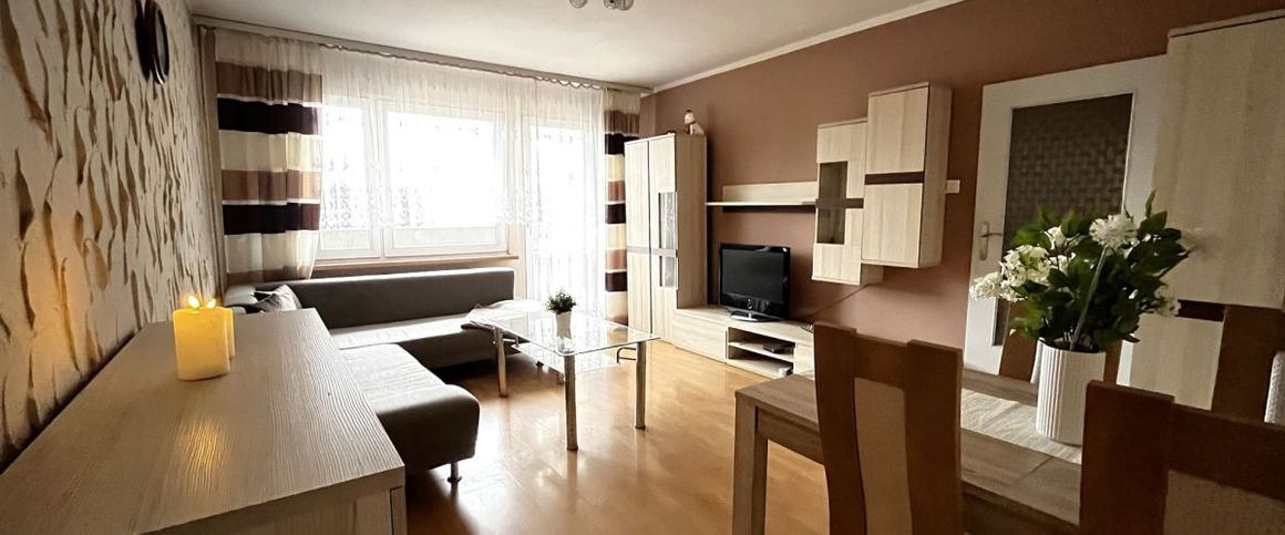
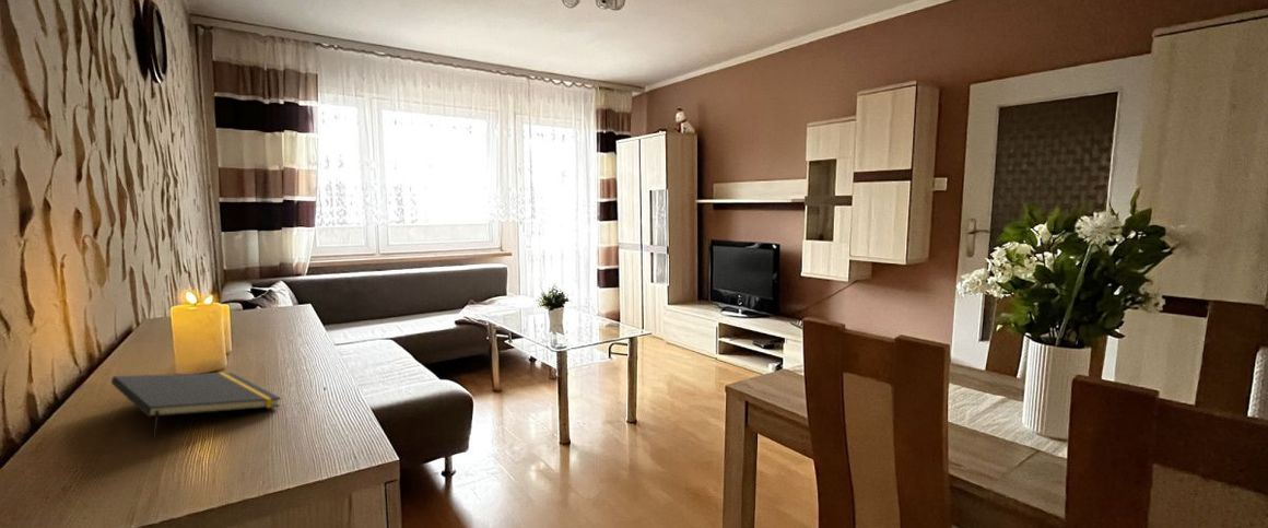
+ notepad [110,372,282,441]
